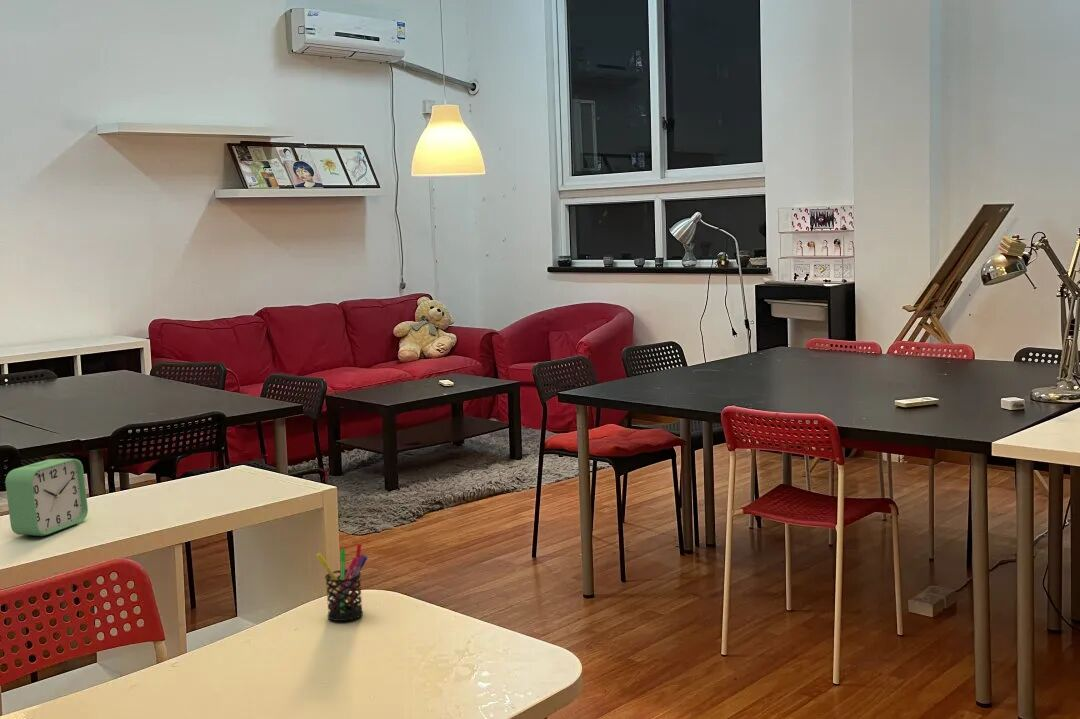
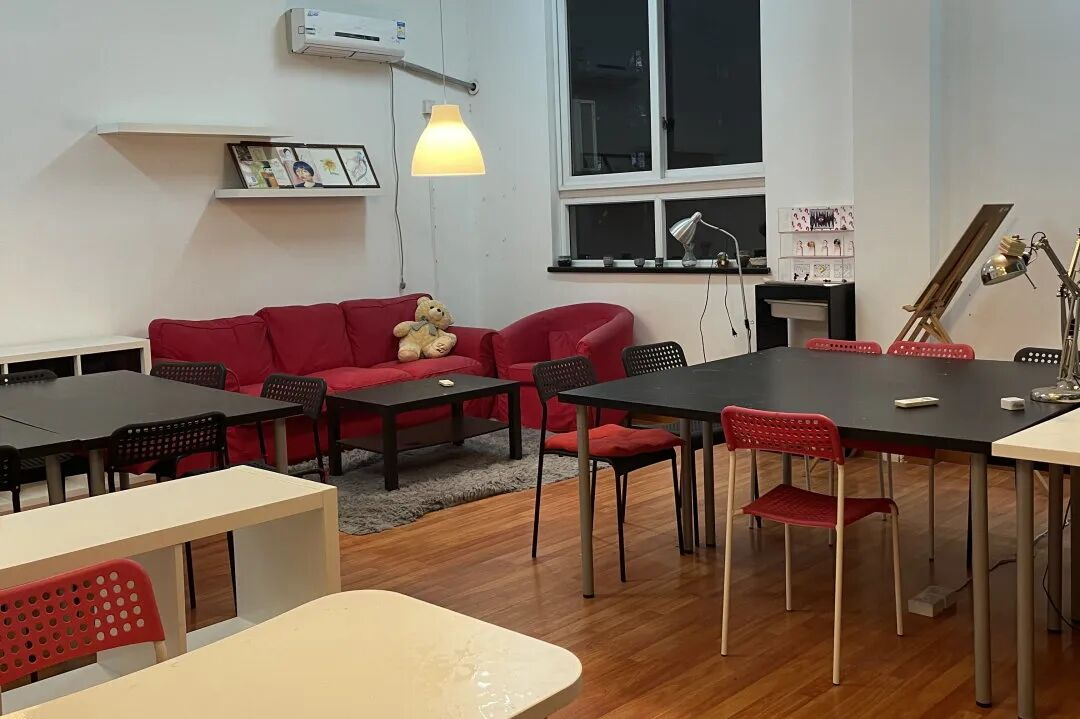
- pen holder [315,542,369,622]
- alarm clock [4,458,89,537]
